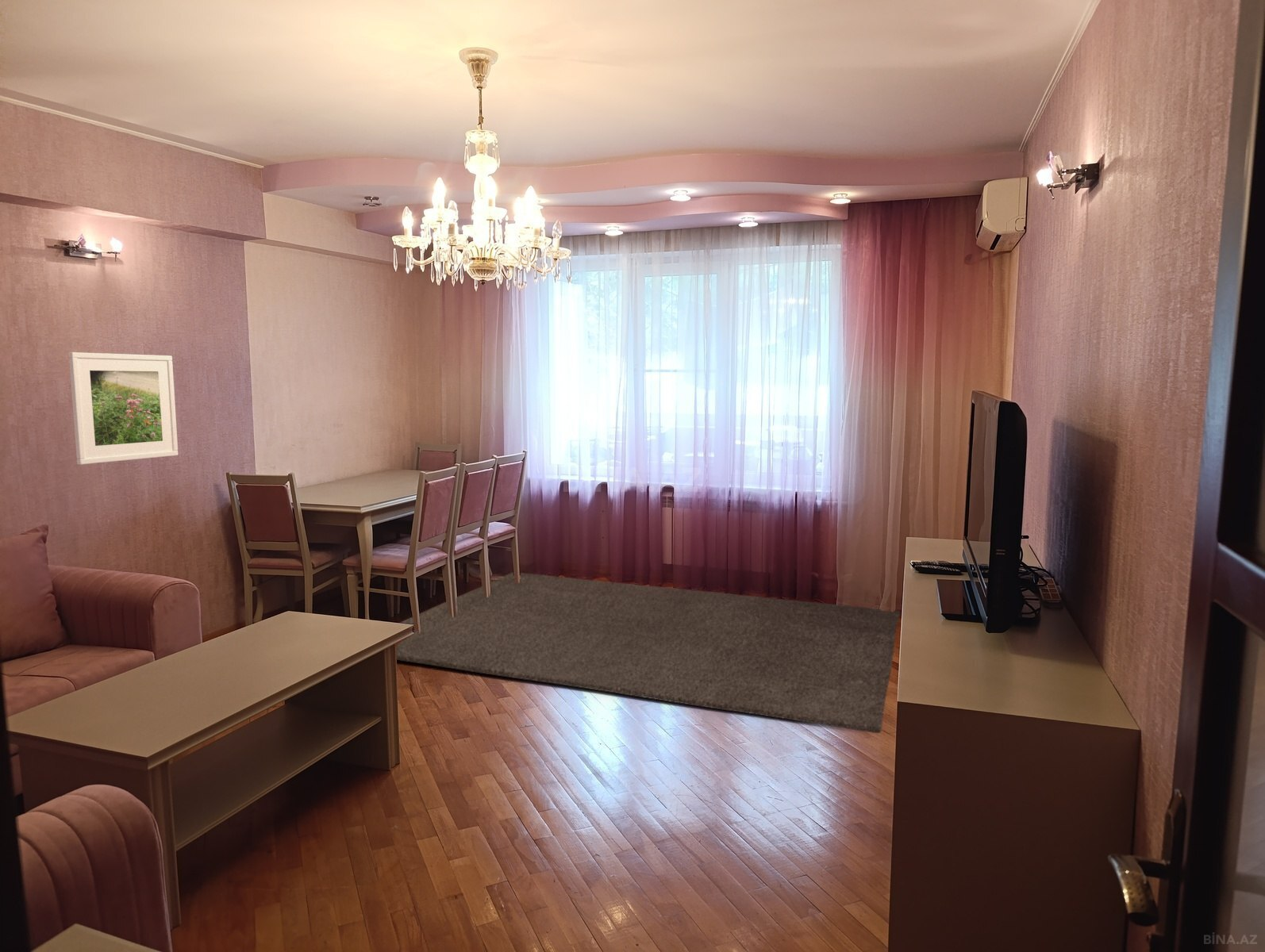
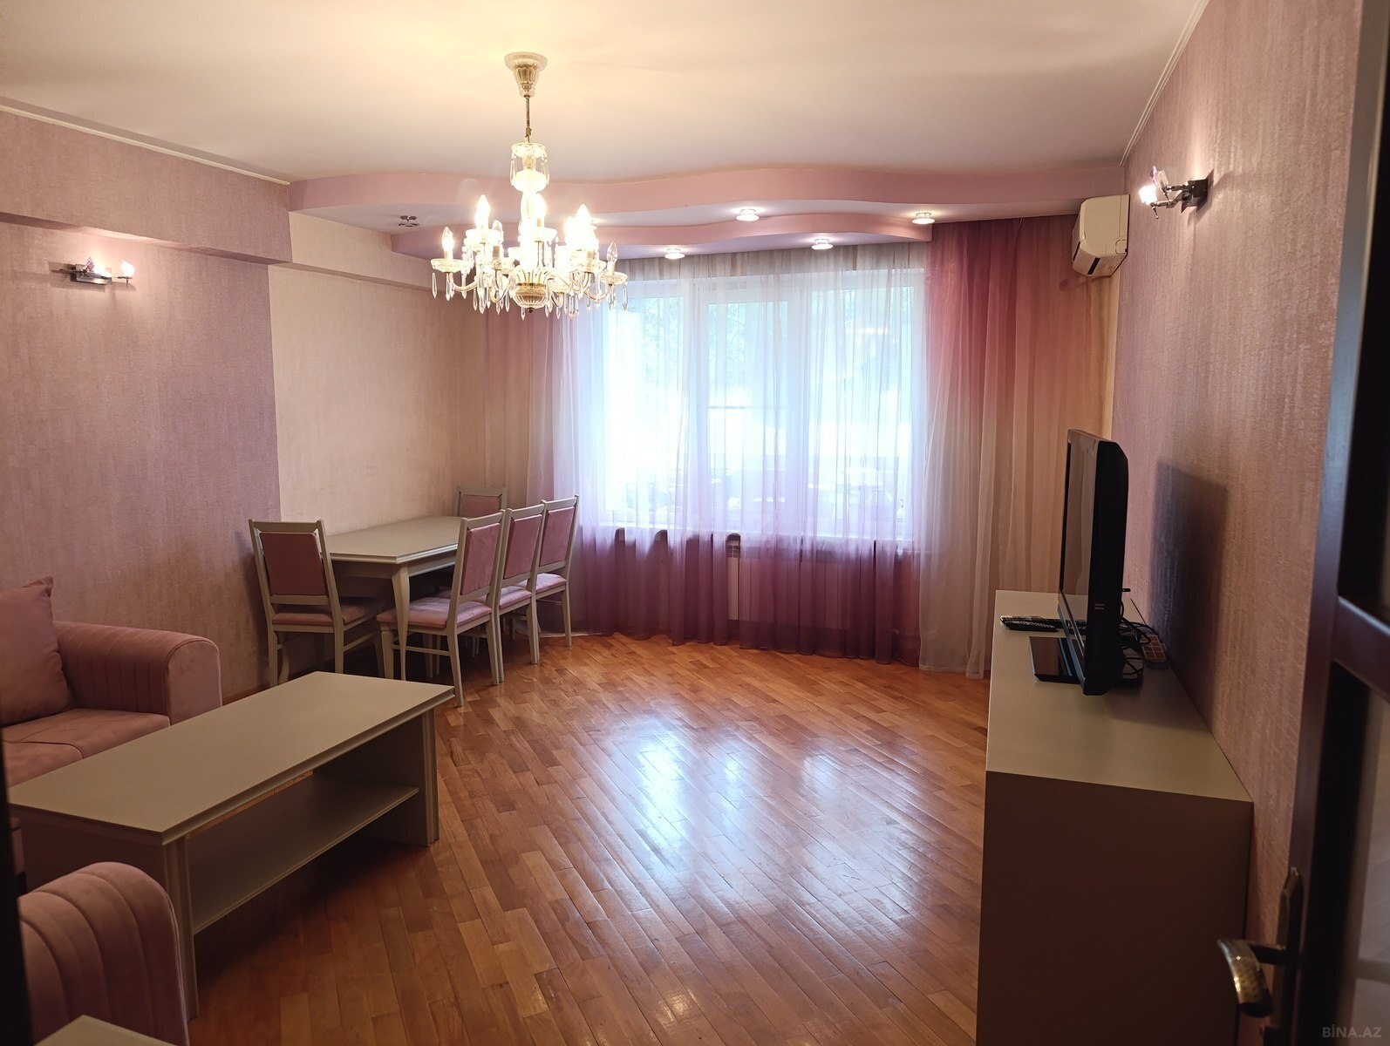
- rug [395,571,901,734]
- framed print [68,351,179,465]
